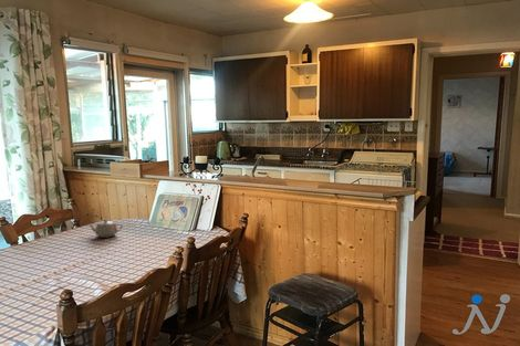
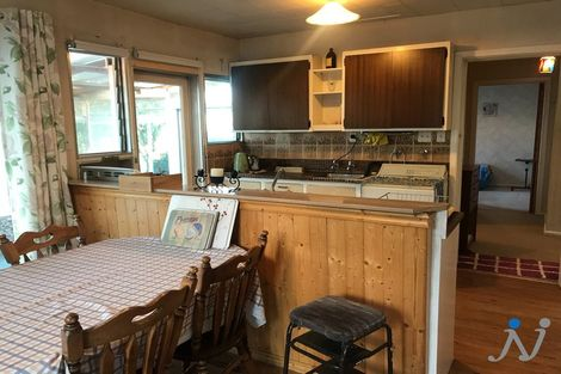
- teapot [87,218,124,239]
